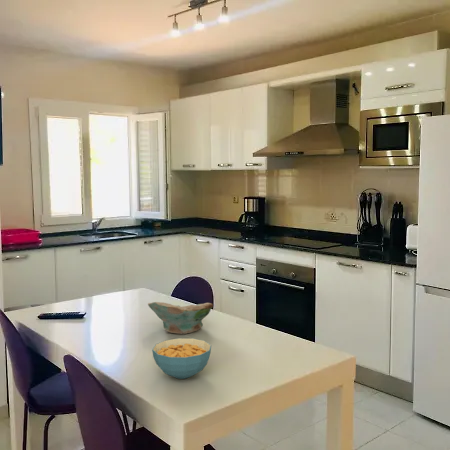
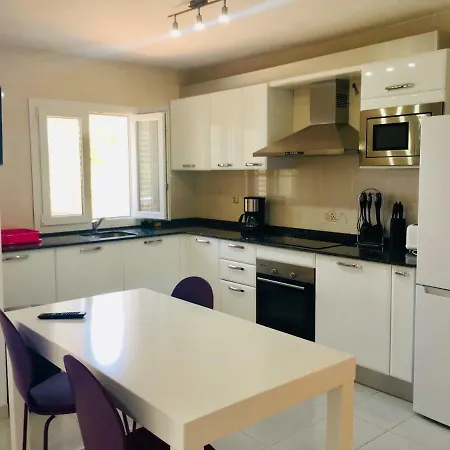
- bowl [147,301,214,335]
- cereal bowl [151,337,212,380]
